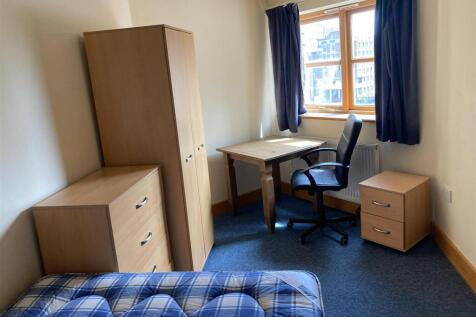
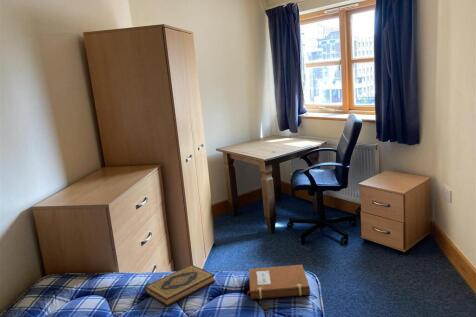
+ notebook [246,264,311,300]
+ hardback book [143,264,216,307]
